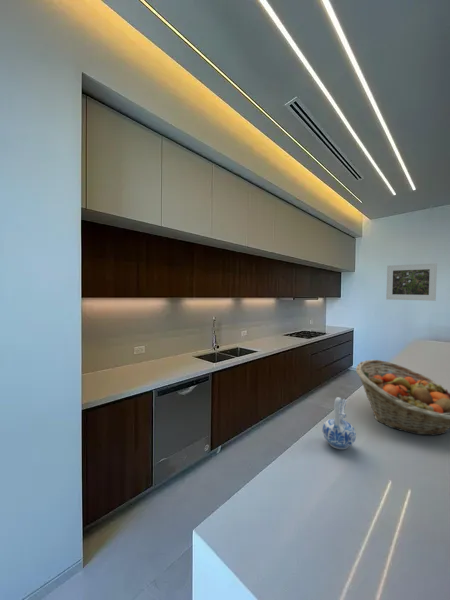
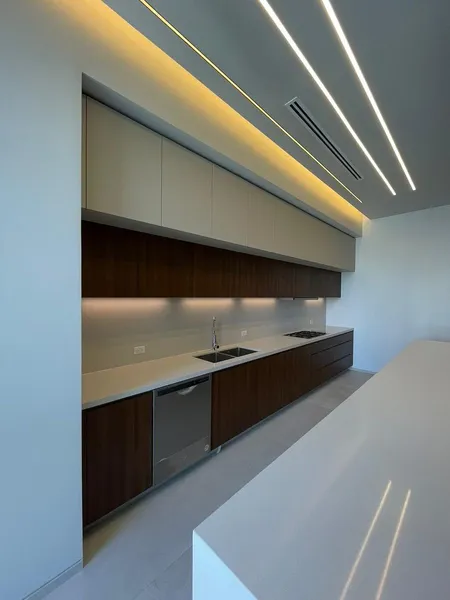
- ceramic pitcher [322,396,357,450]
- fruit basket [355,359,450,436]
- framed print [385,262,438,302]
